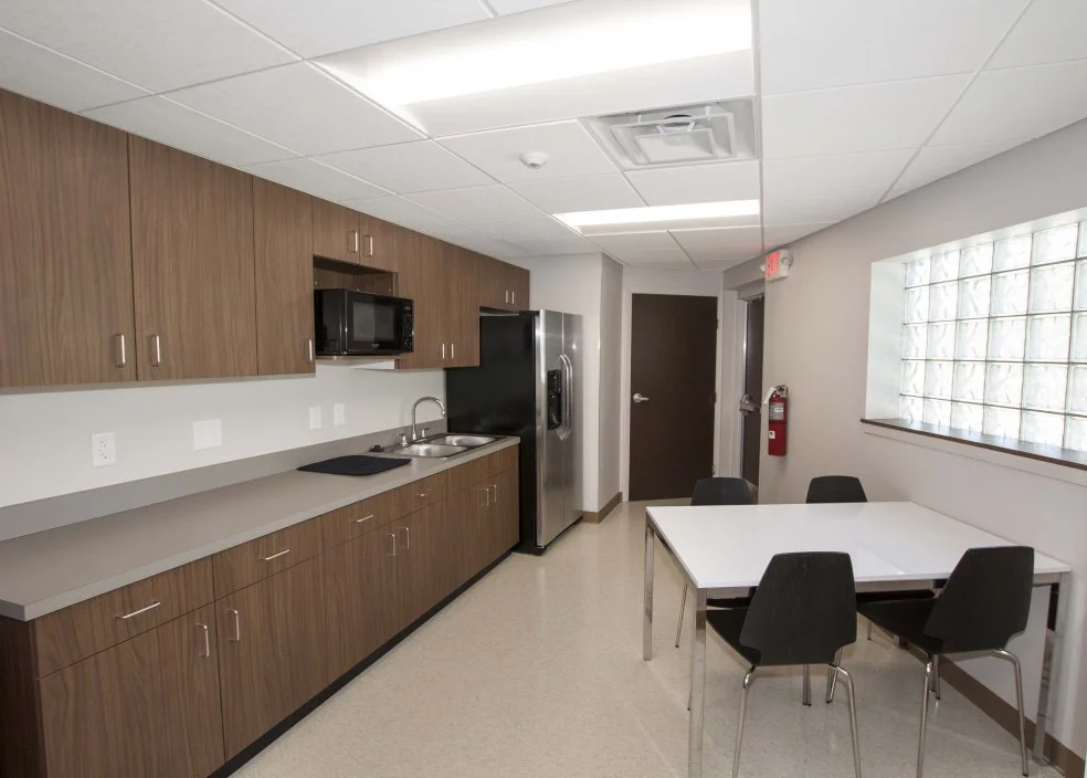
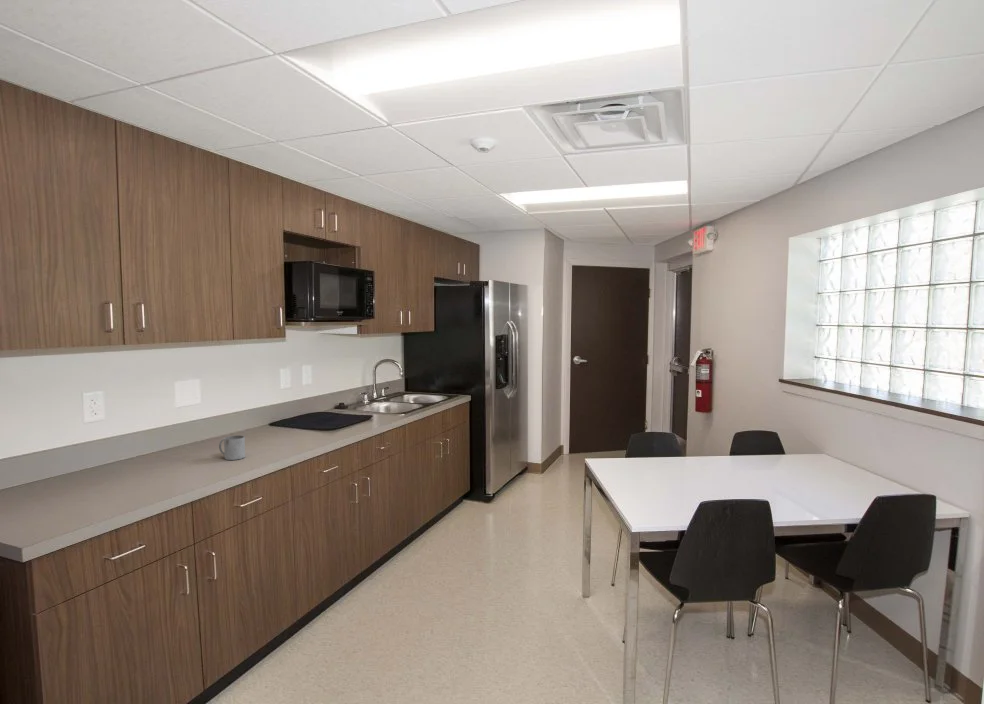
+ mug [218,434,246,461]
